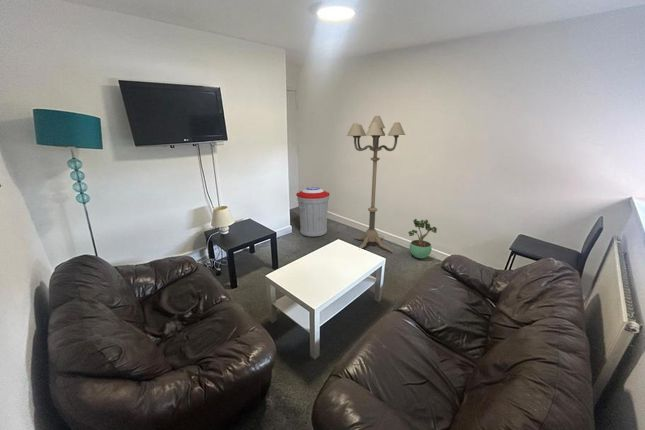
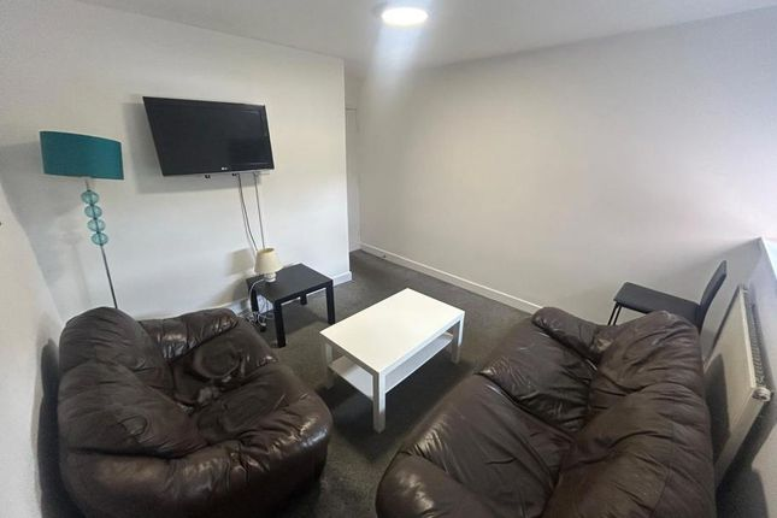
- floor lamp [346,115,406,253]
- trash can [295,186,330,238]
- potted plant [407,218,438,259]
